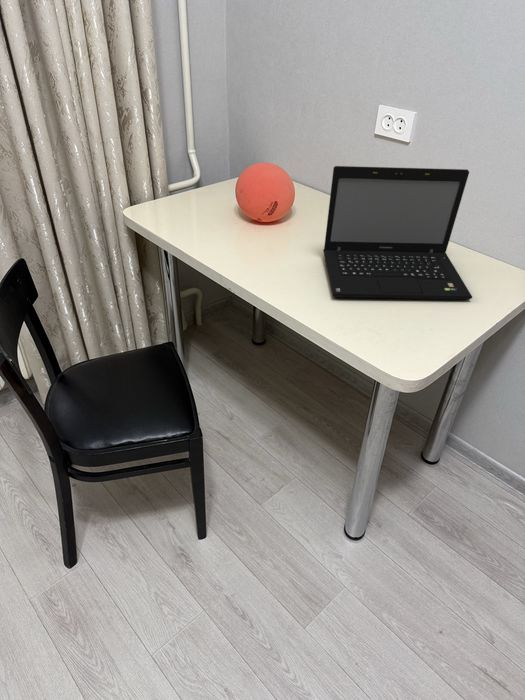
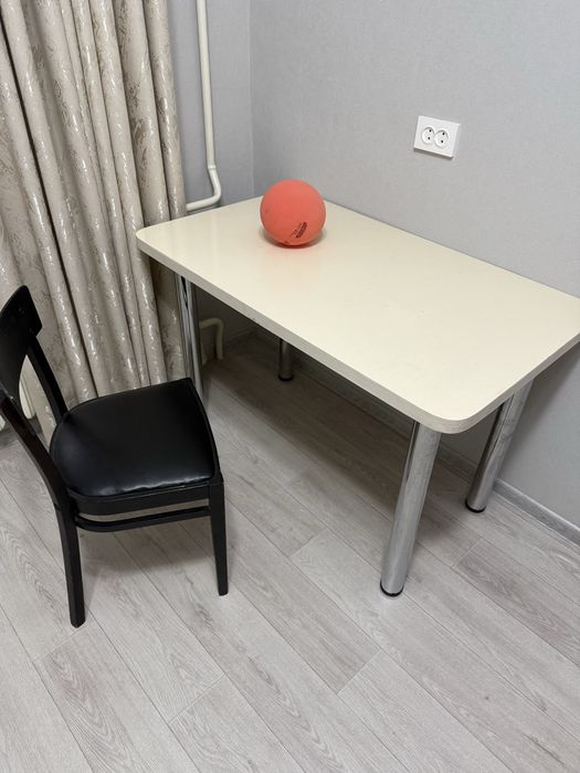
- laptop [322,165,473,301]
